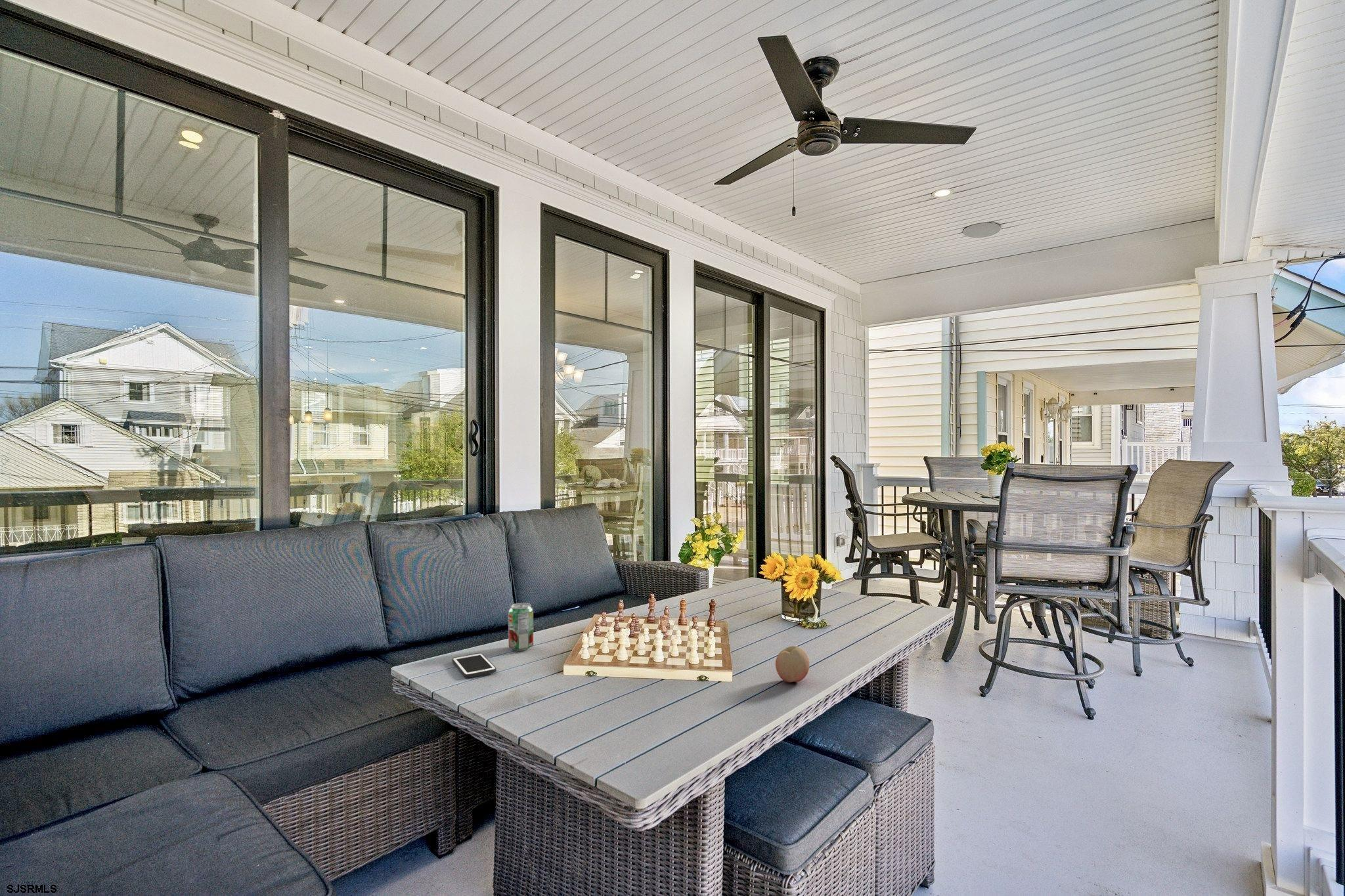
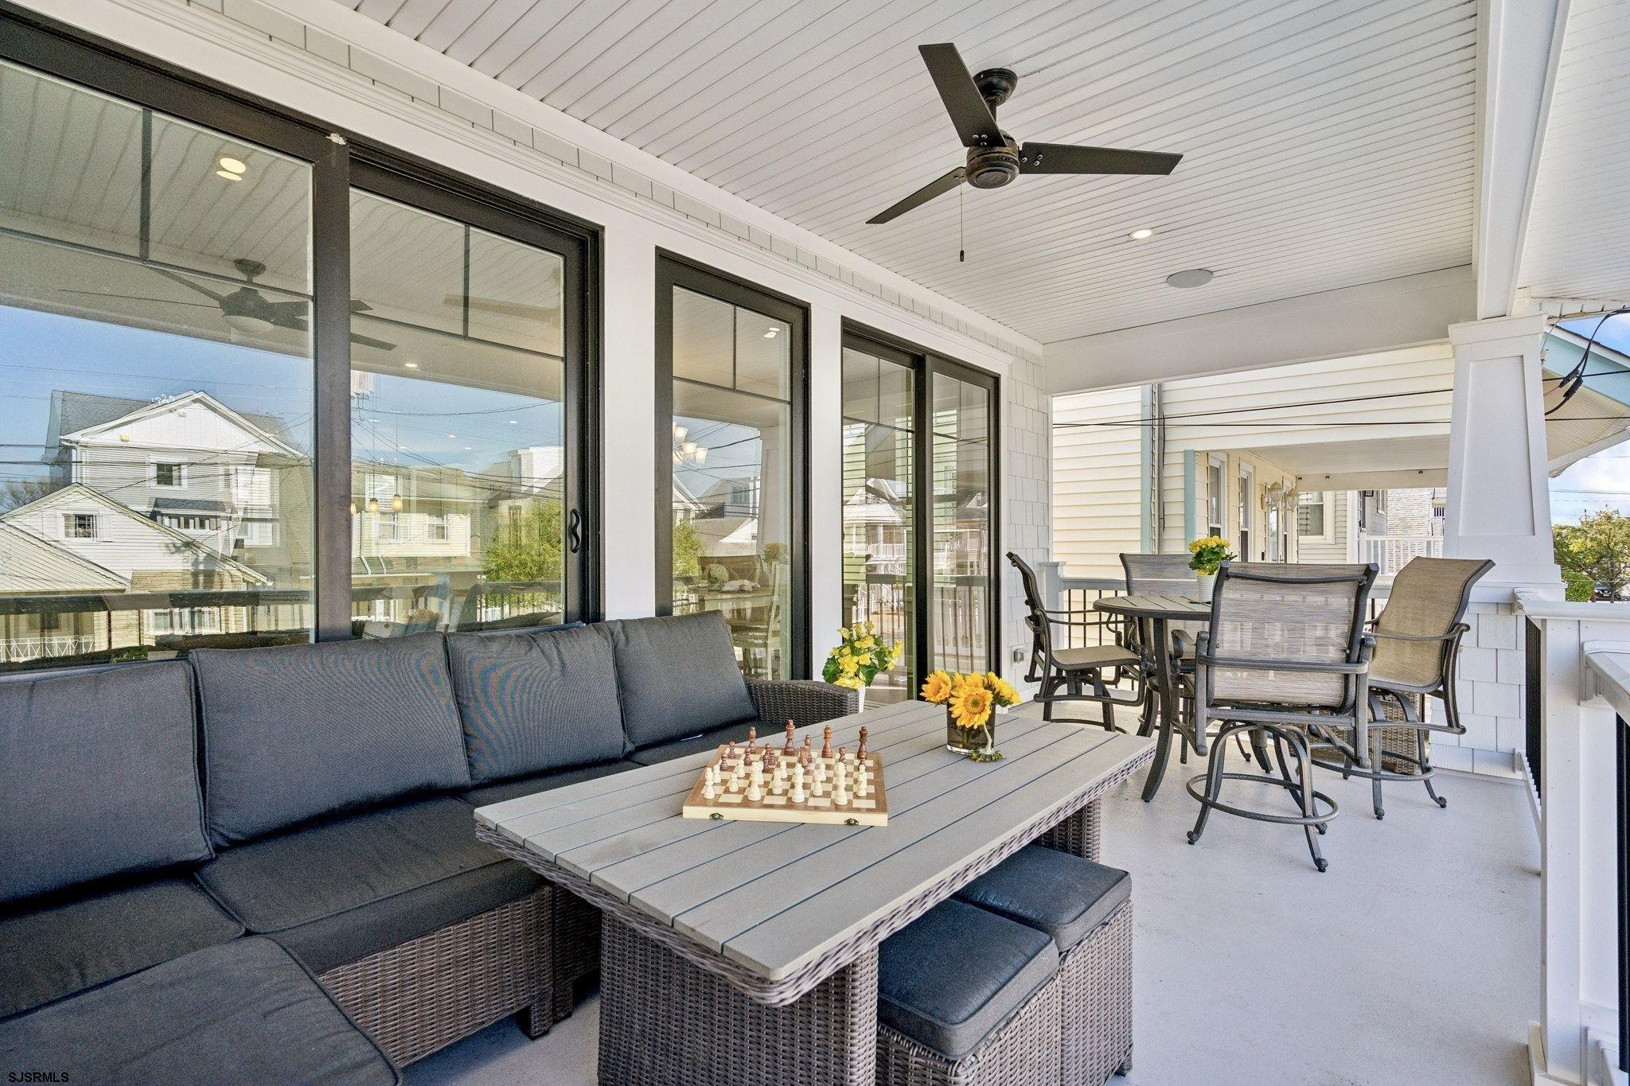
- fruit [775,645,810,683]
- cell phone [452,652,497,679]
- beverage can [508,603,534,651]
